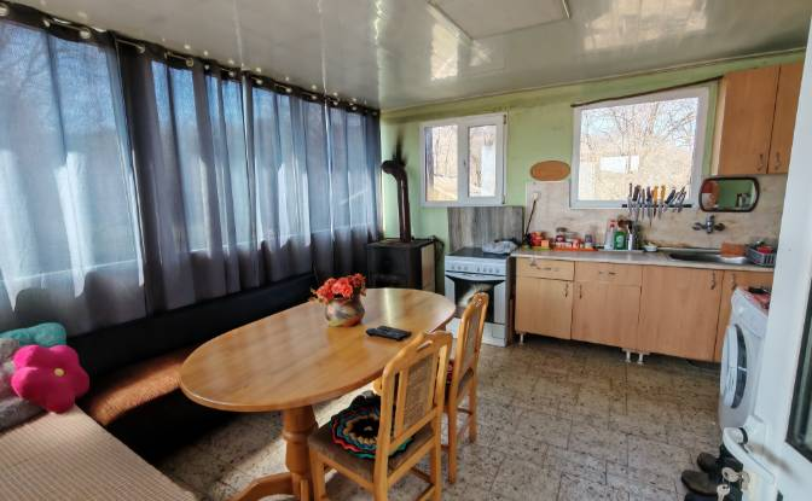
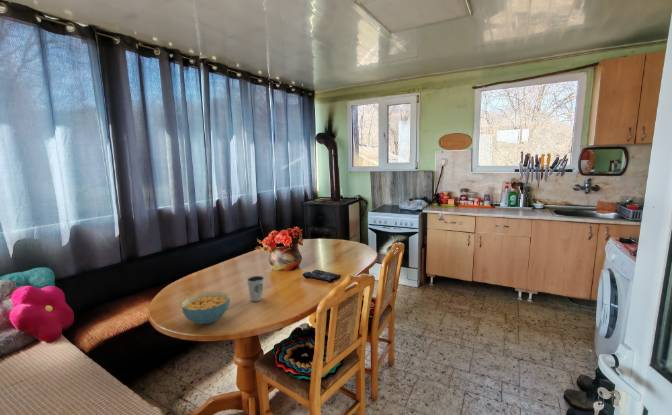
+ dixie cup [246,275,265,302]
+ cereal bowl [181,291,231,325]
